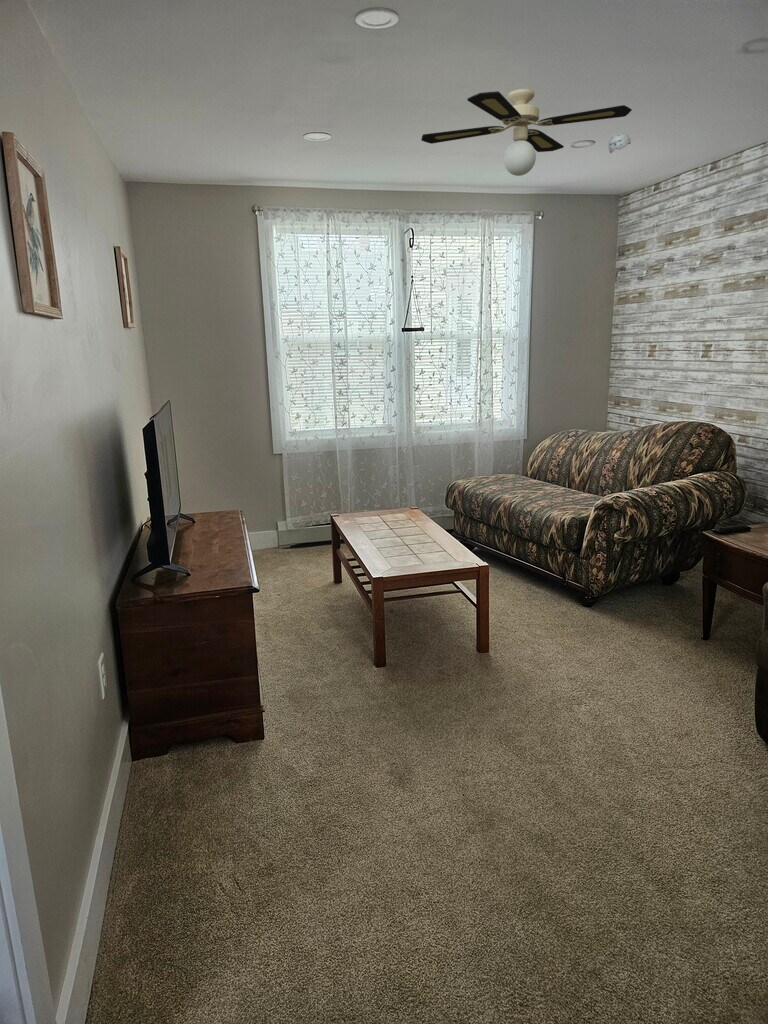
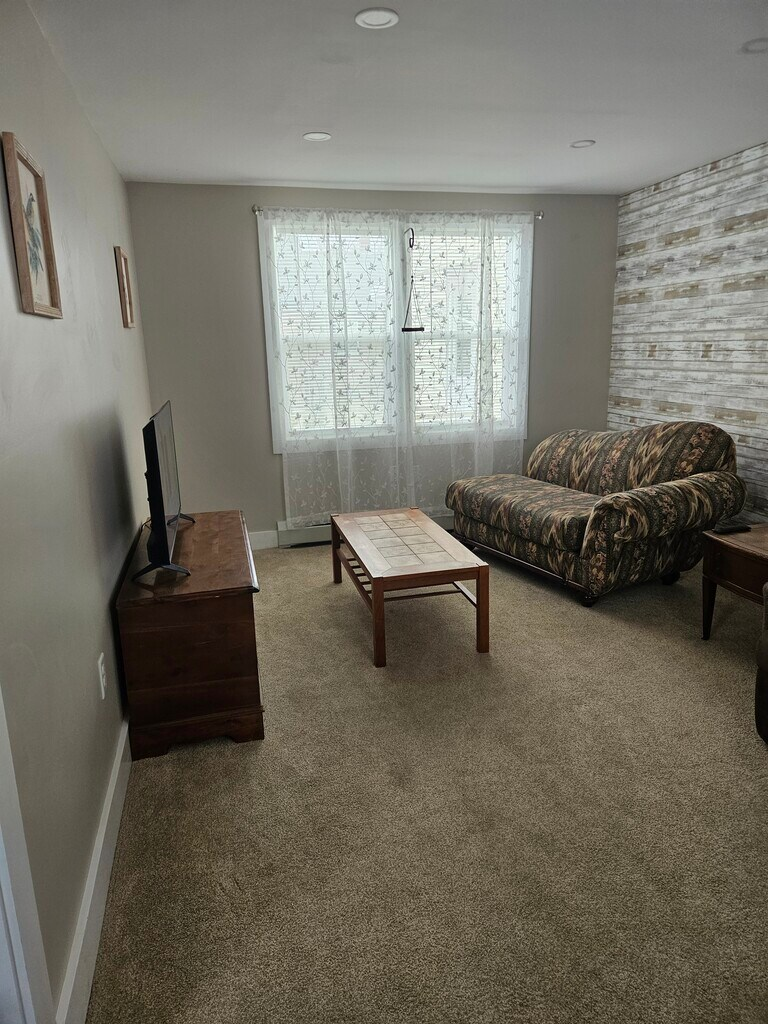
- smoke detector [608,132,632,154]
- ceiling fan [420,88,633,177]
